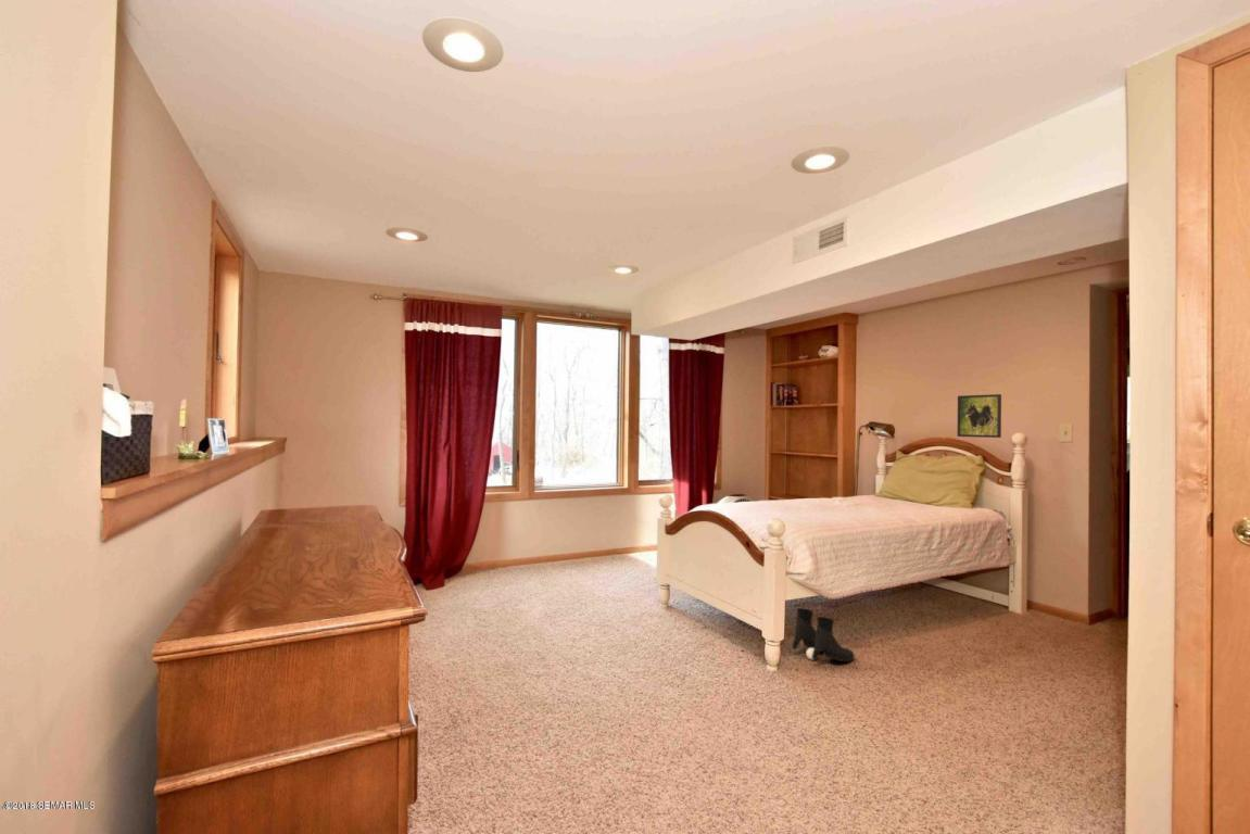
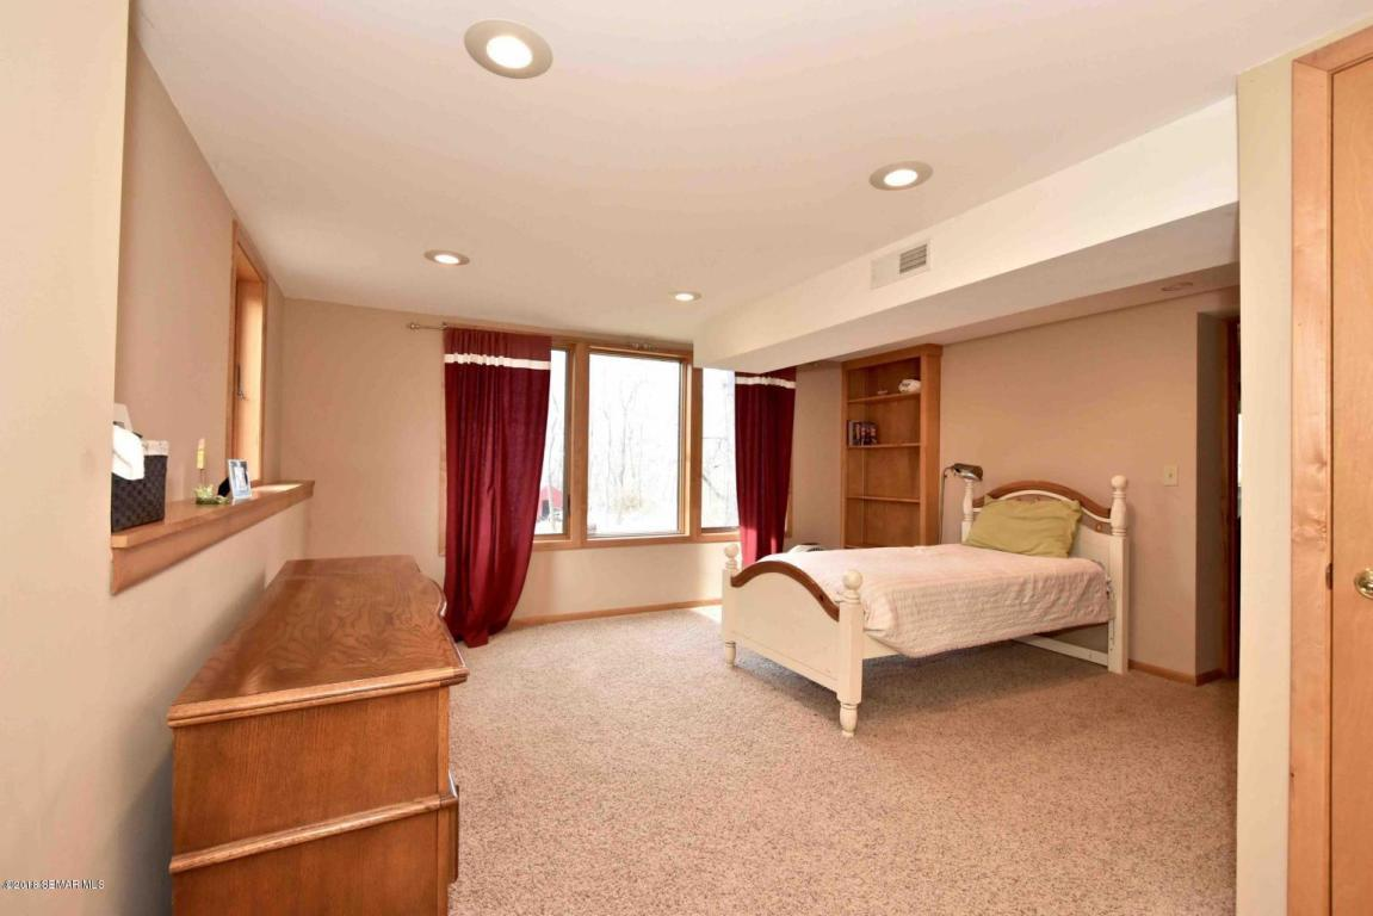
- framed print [956,393,1002,439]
- boots [791,607,856,662]
